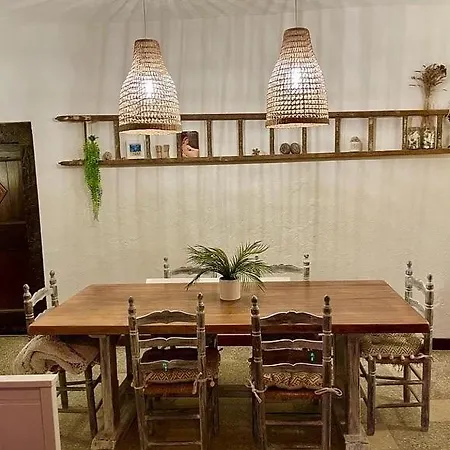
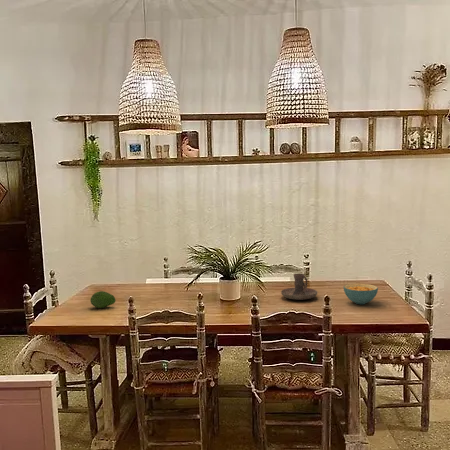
+ candle holder [280,272,319,301]
+ cereal bowl [343,283,379,305]
+ fruit [89,290,117,309]
